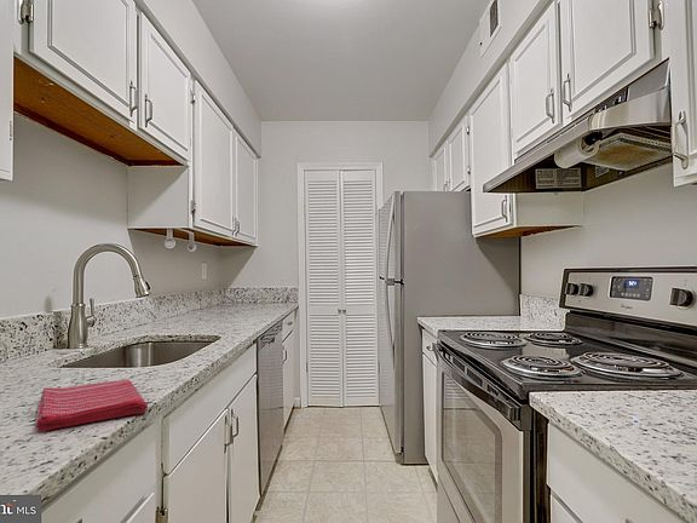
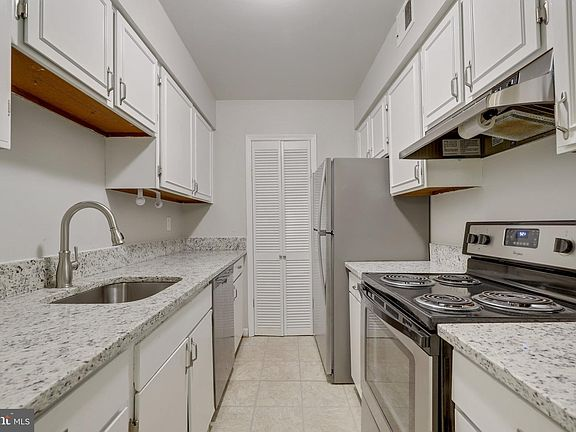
- dish towel [35,378,149,432]
